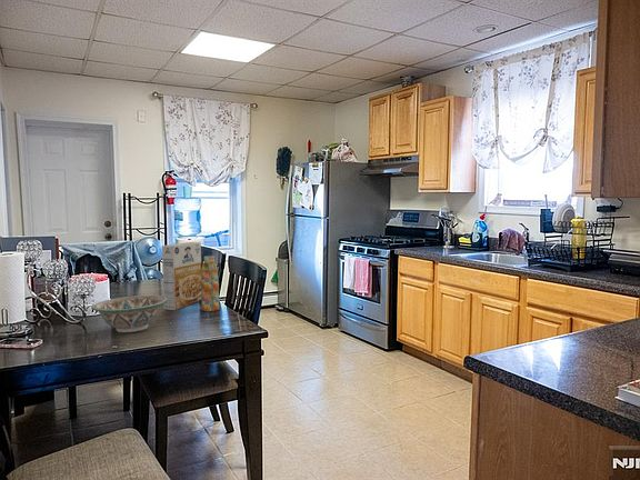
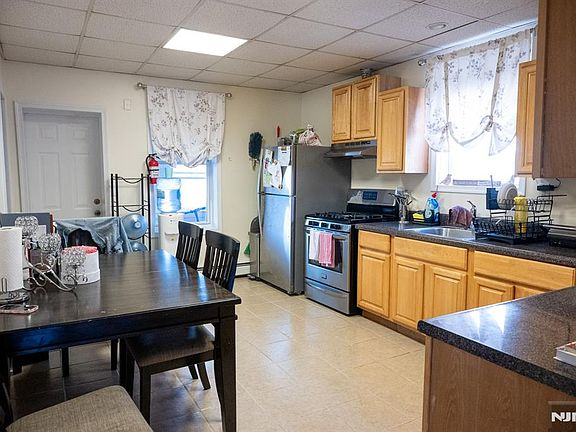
- water bottle [200,256,220,312]
- cereal box [161,241,202,311]
- decorative bowl [91,294,168,333]
